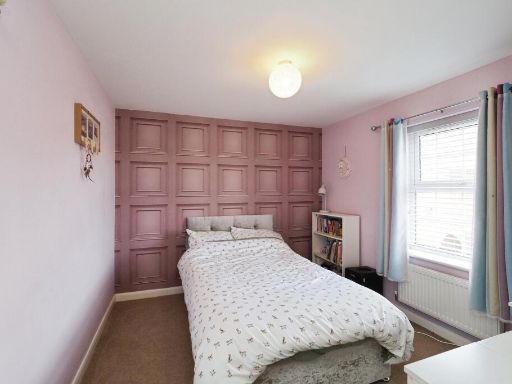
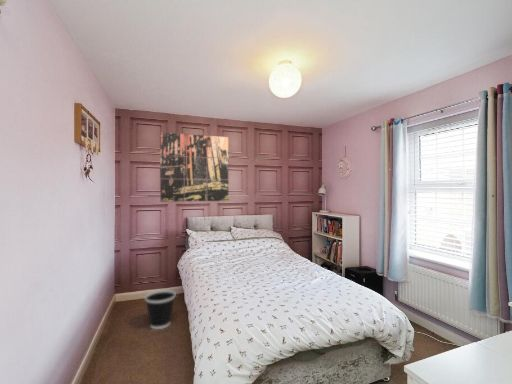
+ wall art [159,131,229,203]
+ wastebasket [144,289,177,330]
